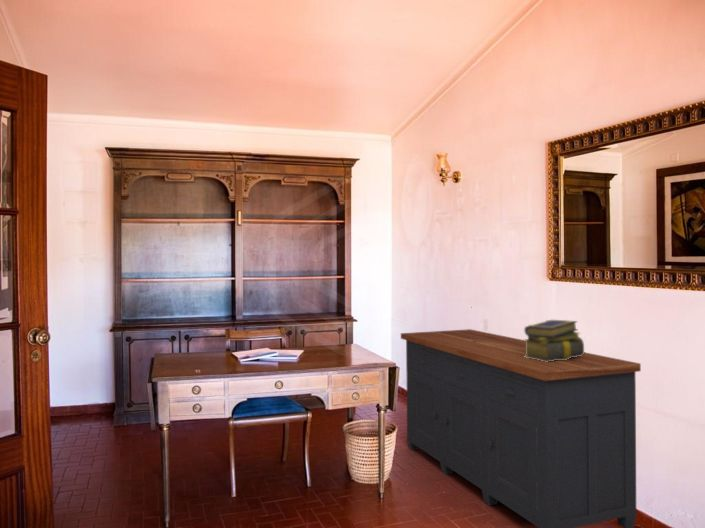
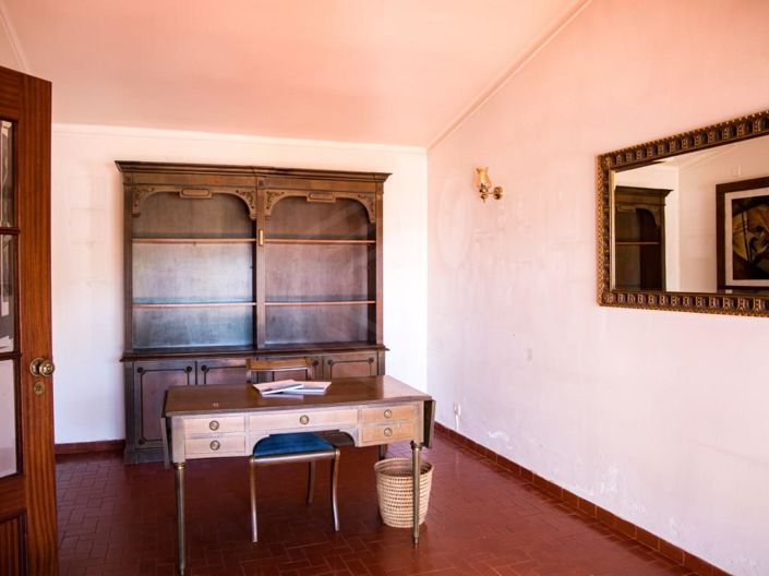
- stack of books [523,319,585,362]
- sideboard [400,328,642,528]
